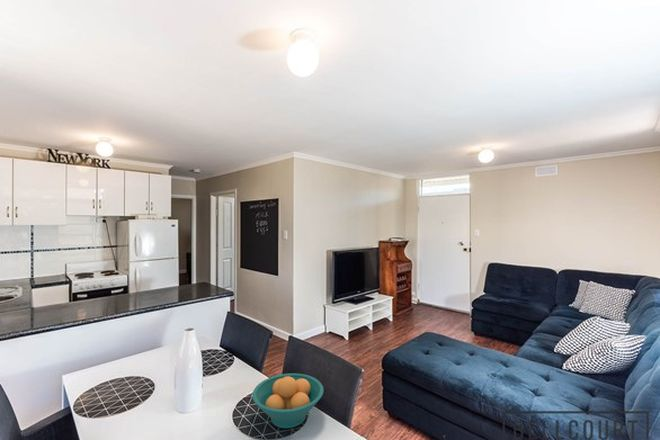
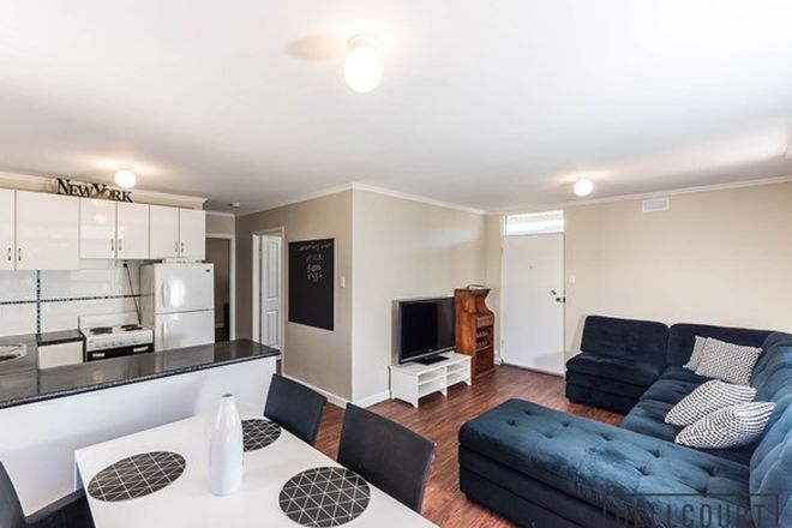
- fruit bowl [251,372,324,429]
